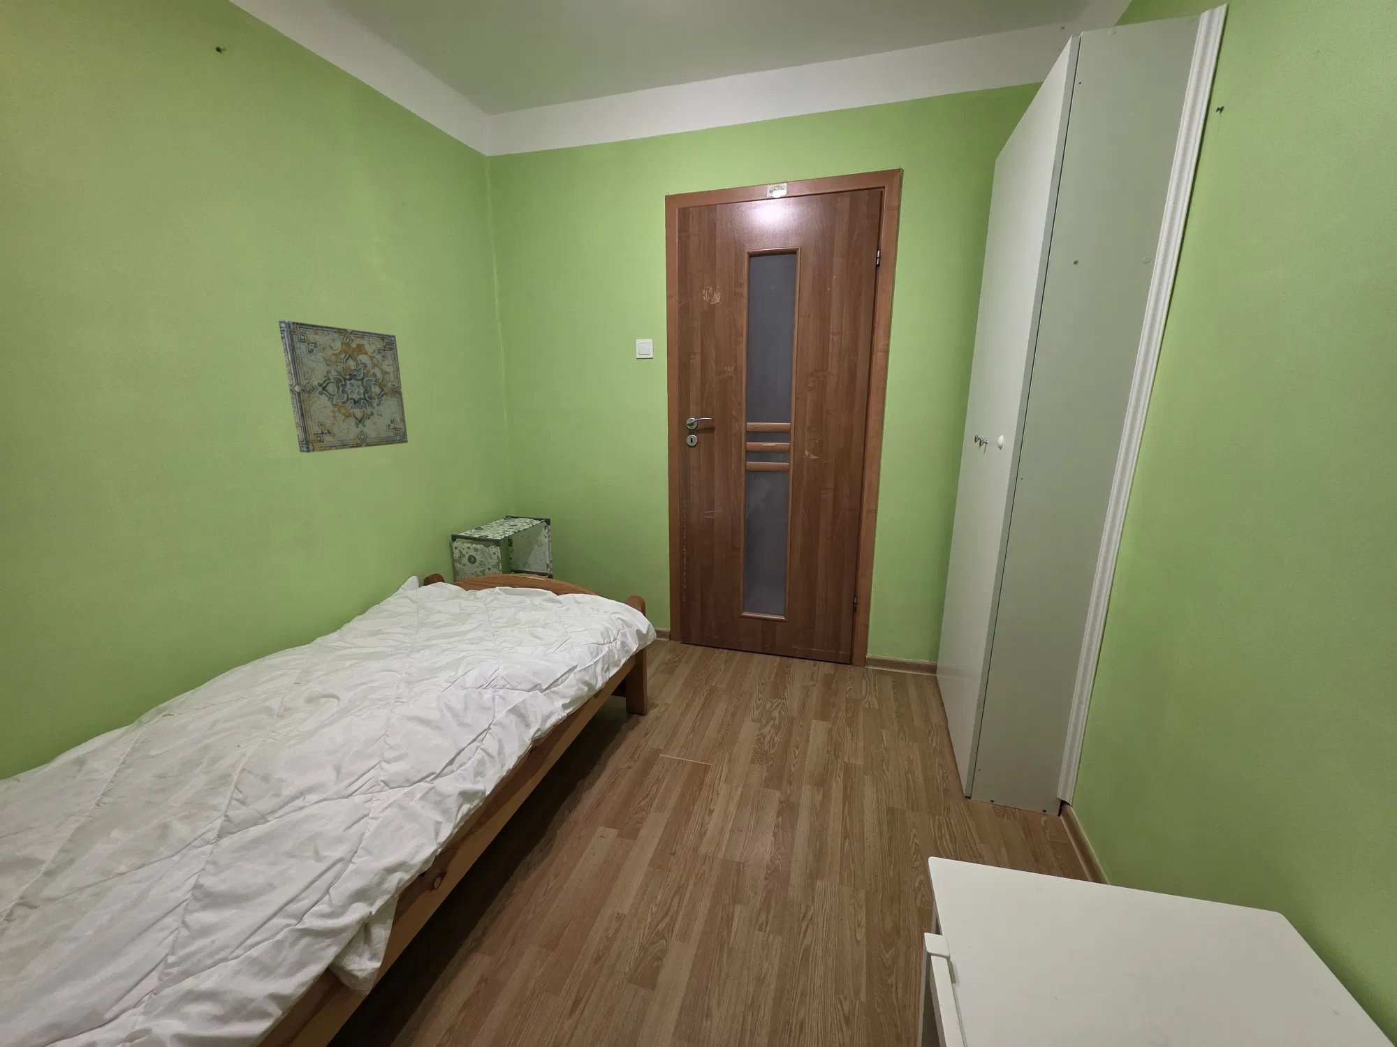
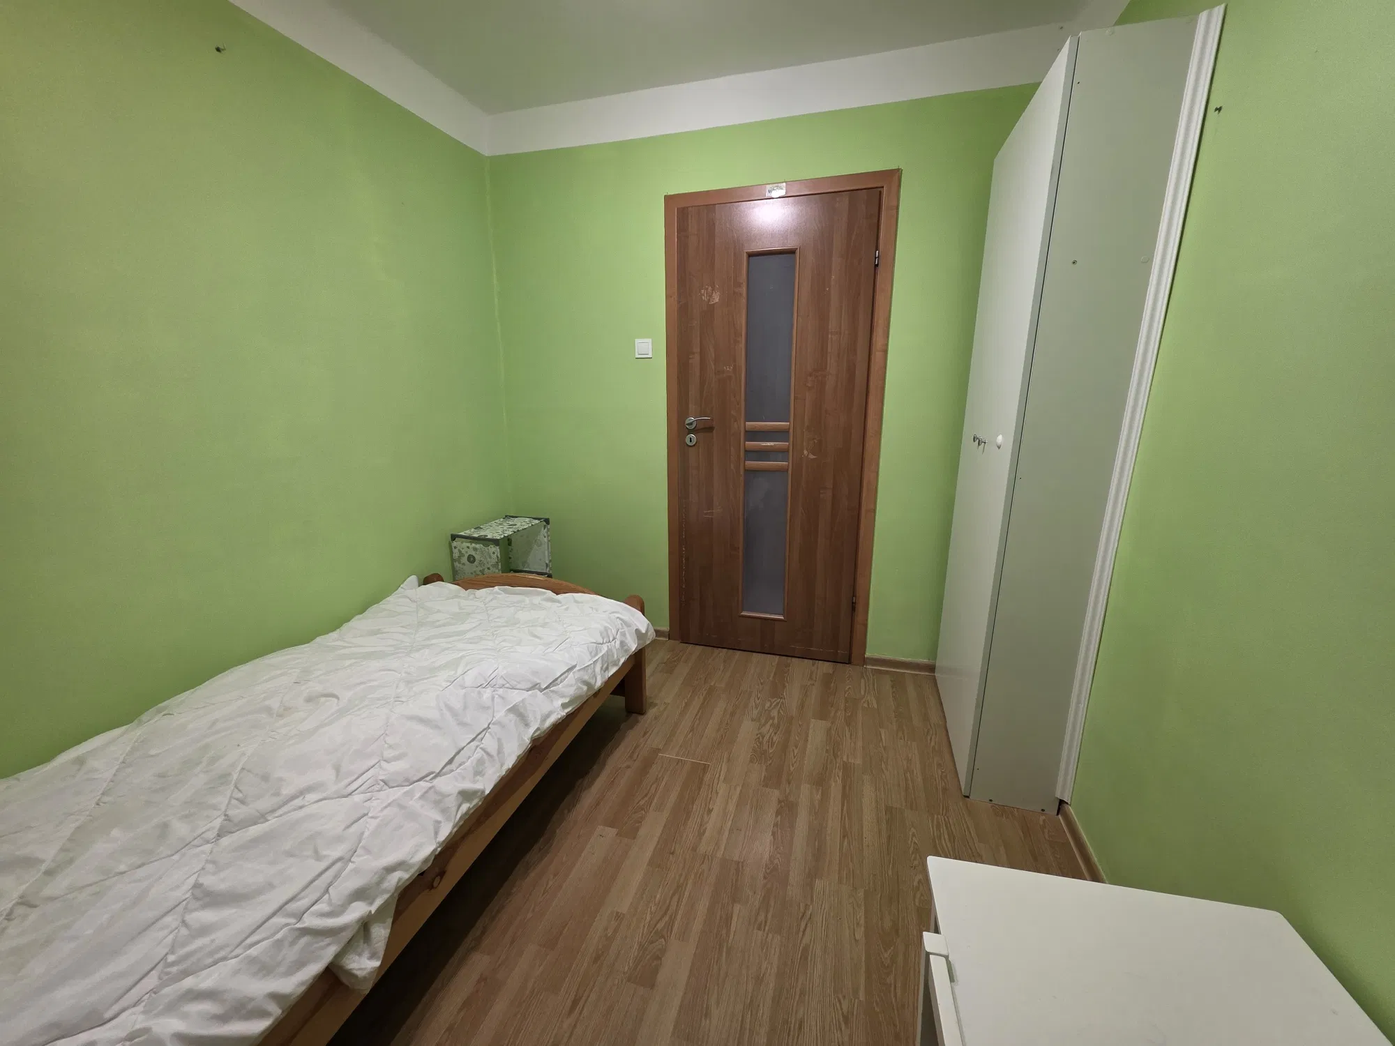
- wall art [278,320,408,454]
